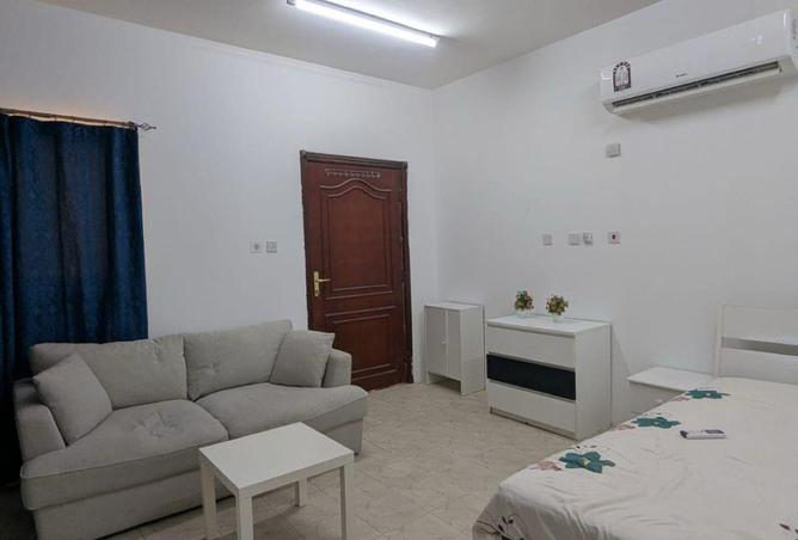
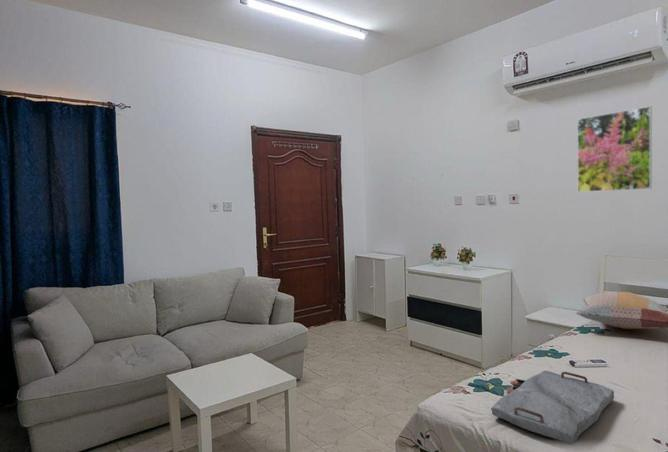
+ serving tray [490,370,615,445]
+ decorative pillow [575,291,668,330]
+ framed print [576,105,653,193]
